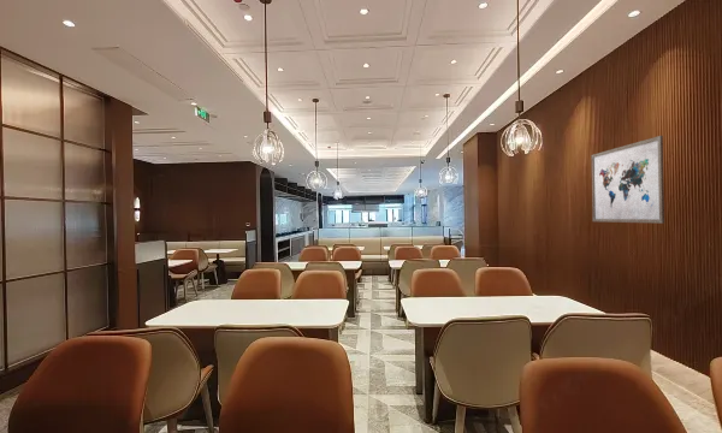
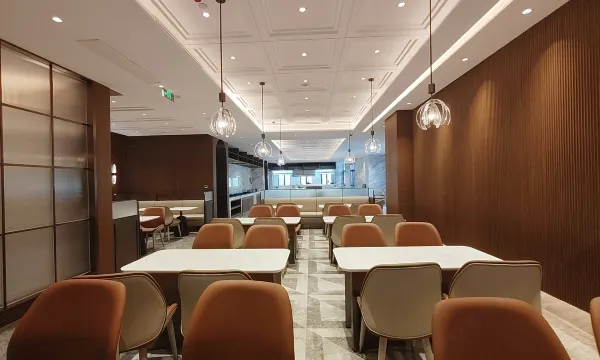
- wall art [590,135,665,224]
